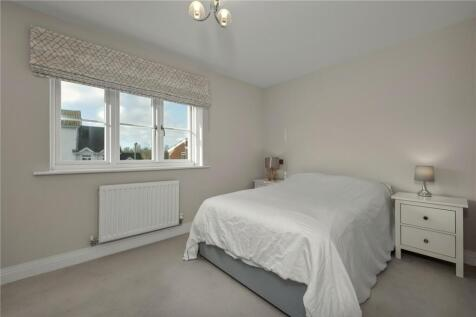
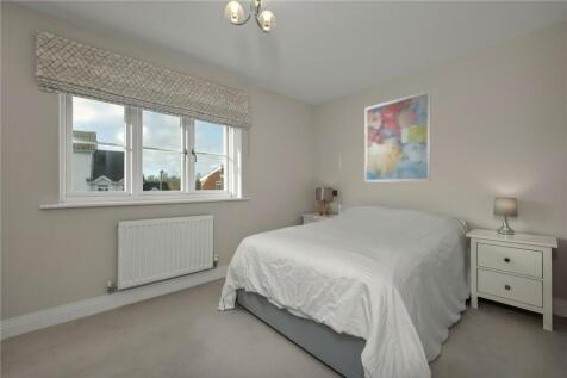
+ wall art [363,89,432,184]
